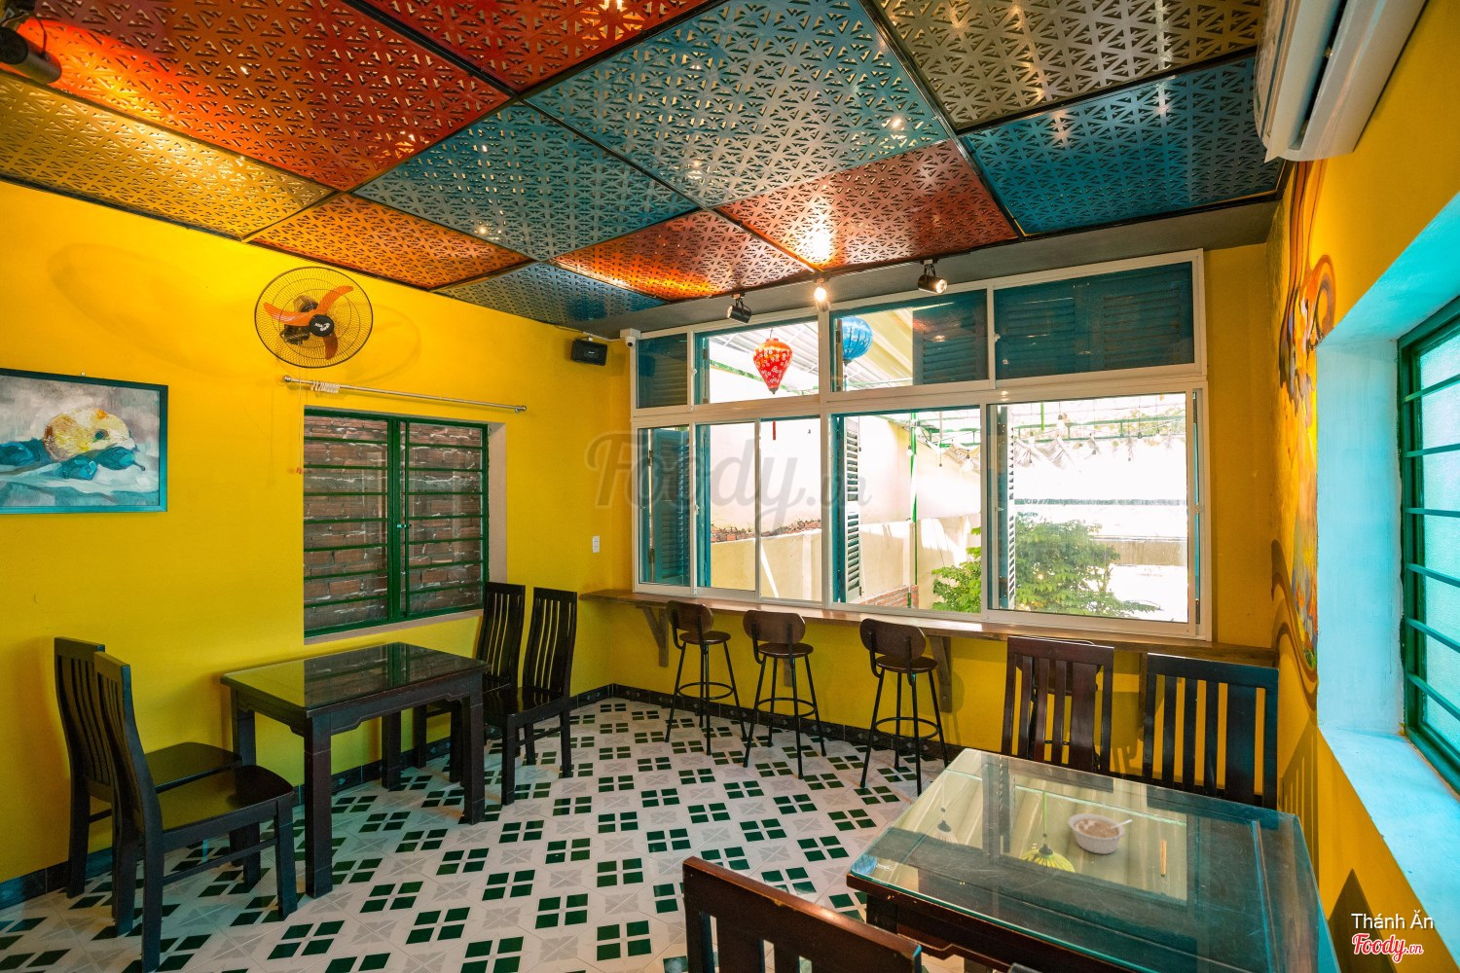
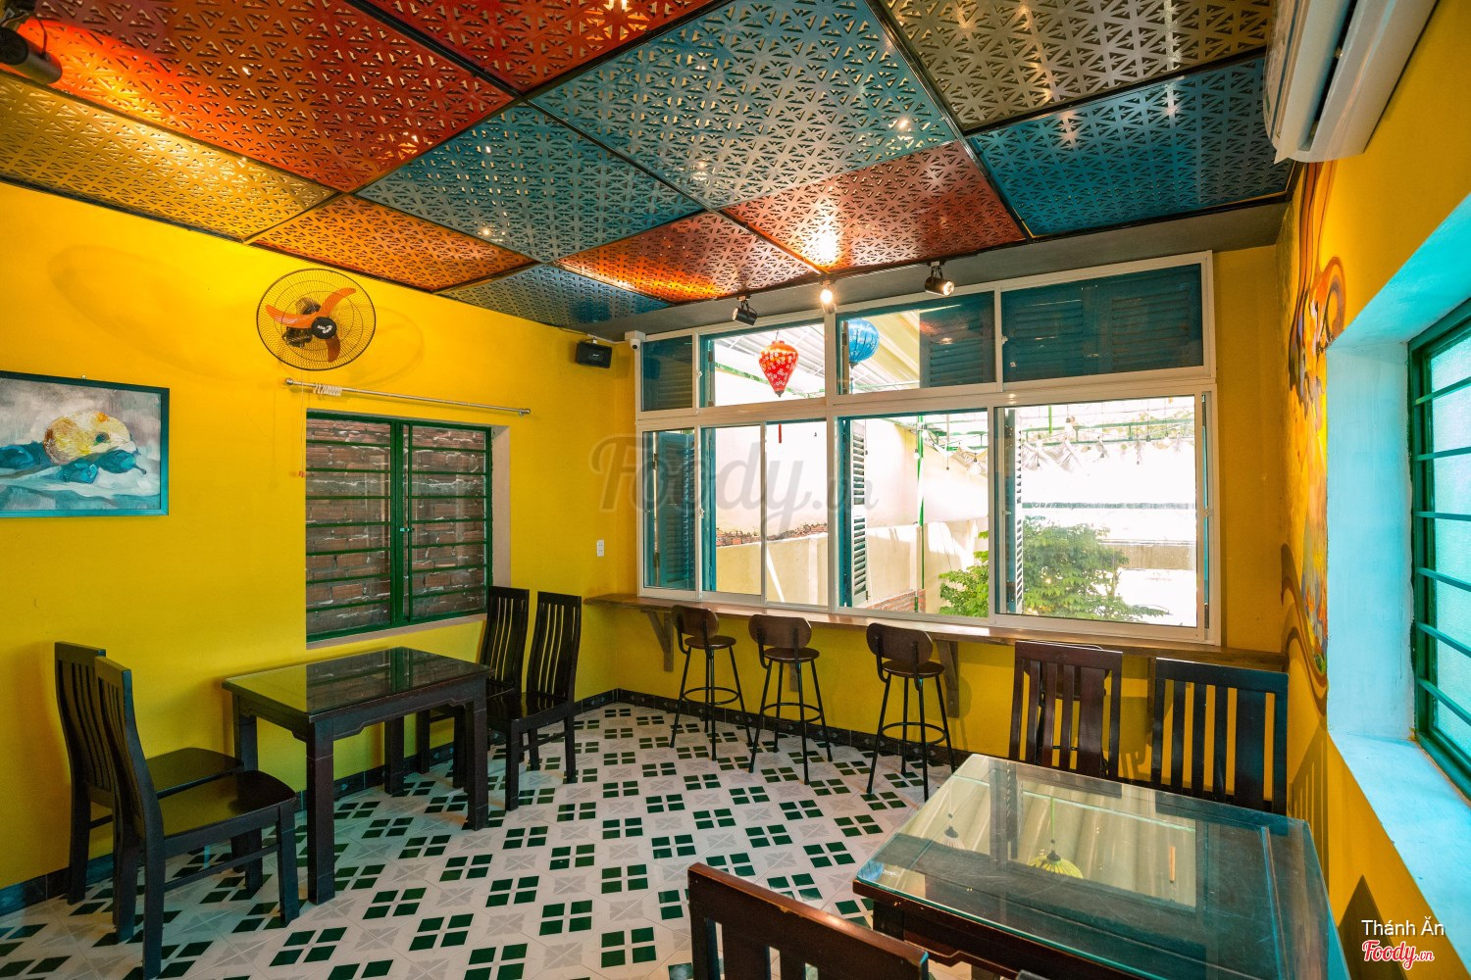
- legume [1067,812,1134,856]
